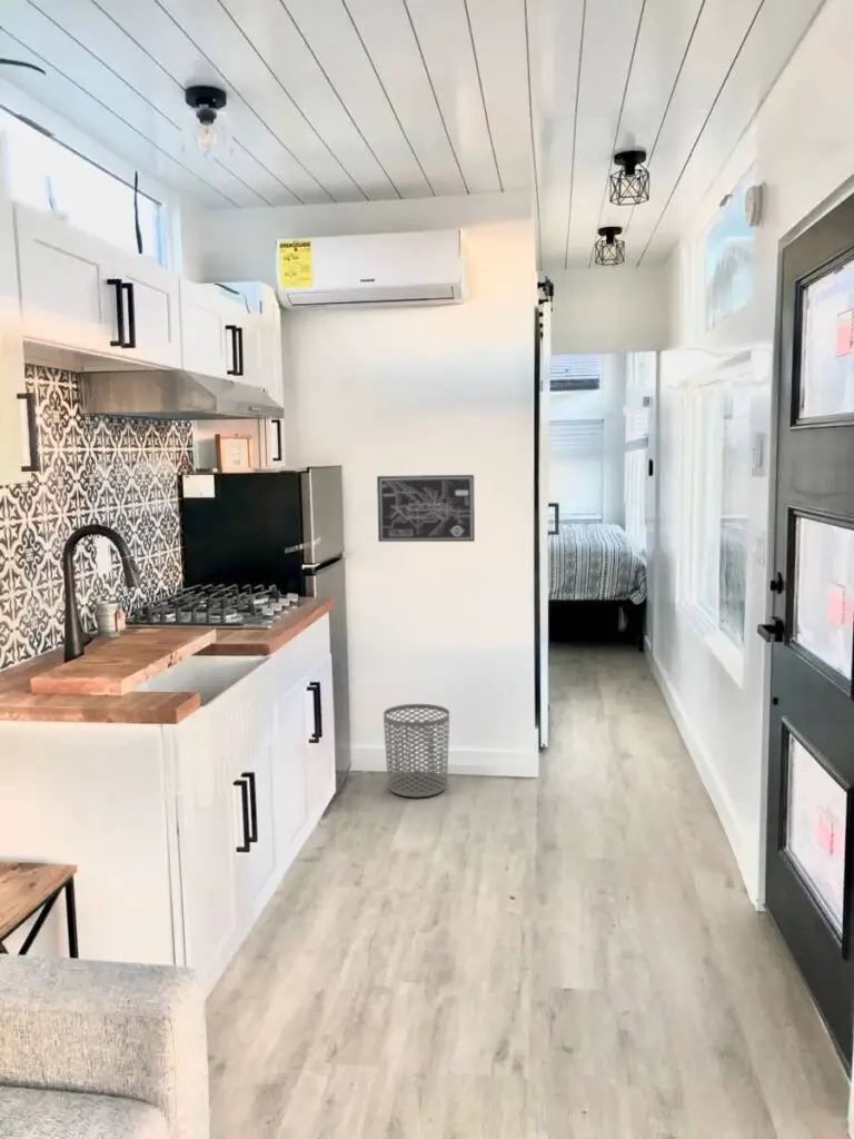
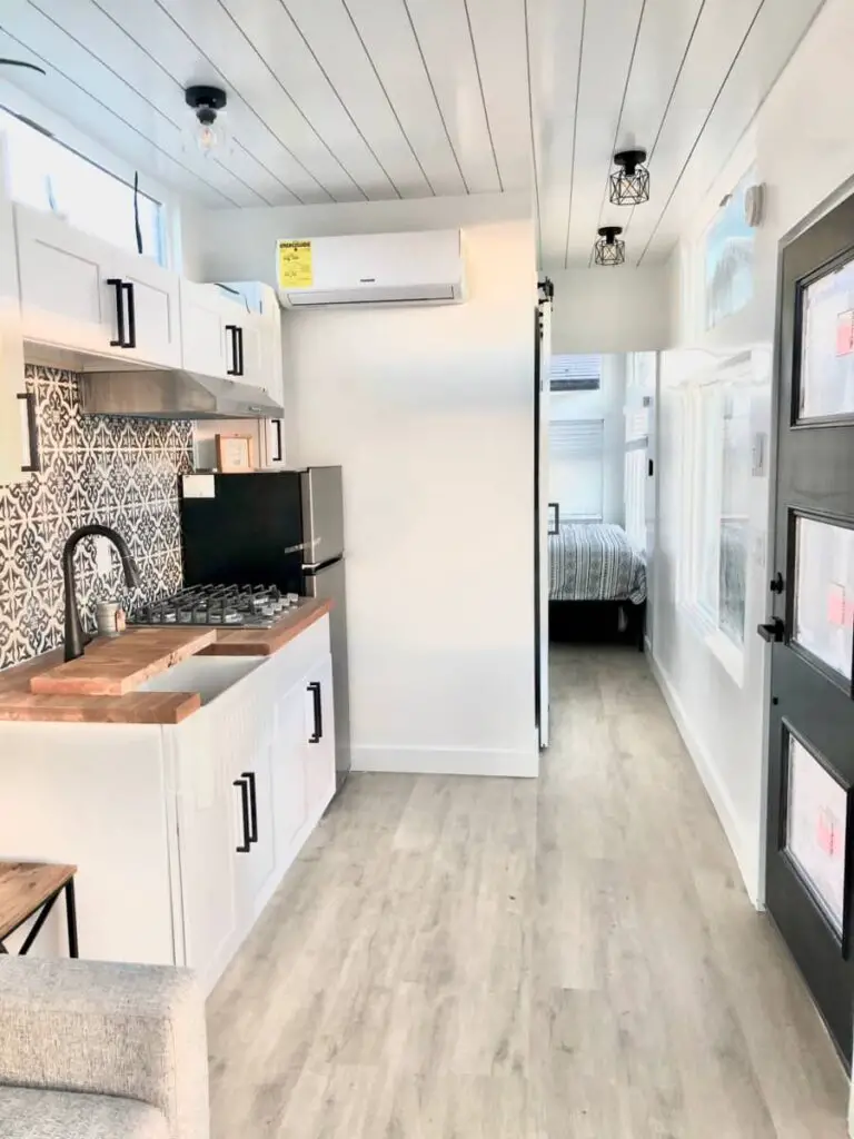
- waste bin [383,703,450,799]
- wall art [376,474,476,543]
